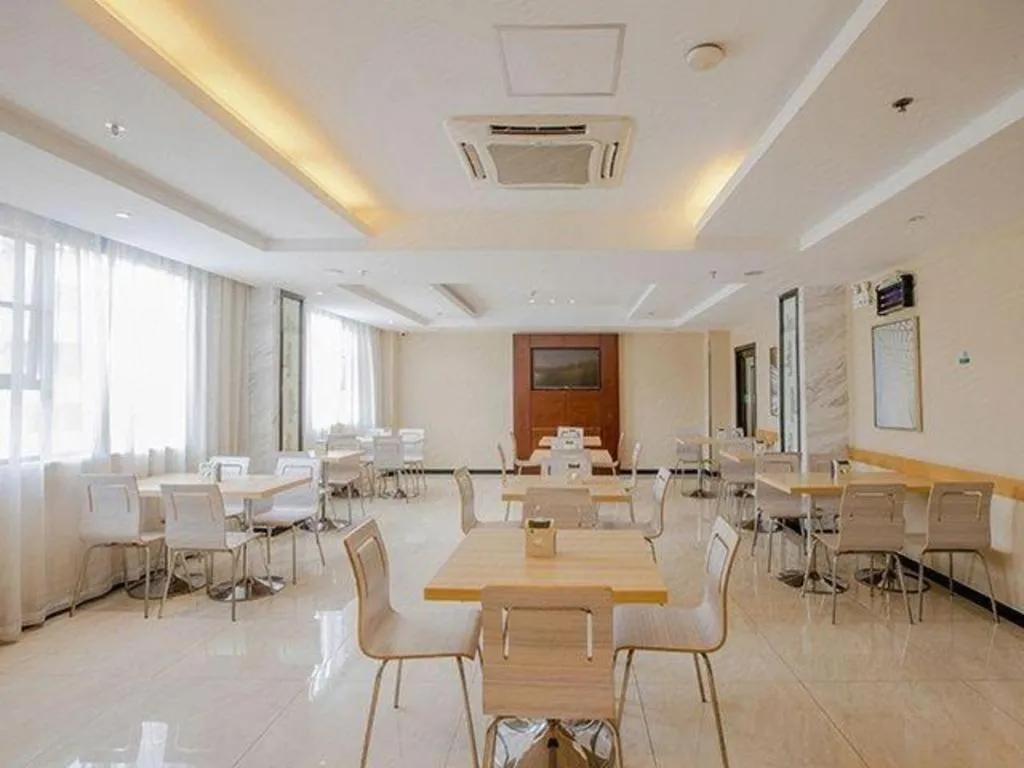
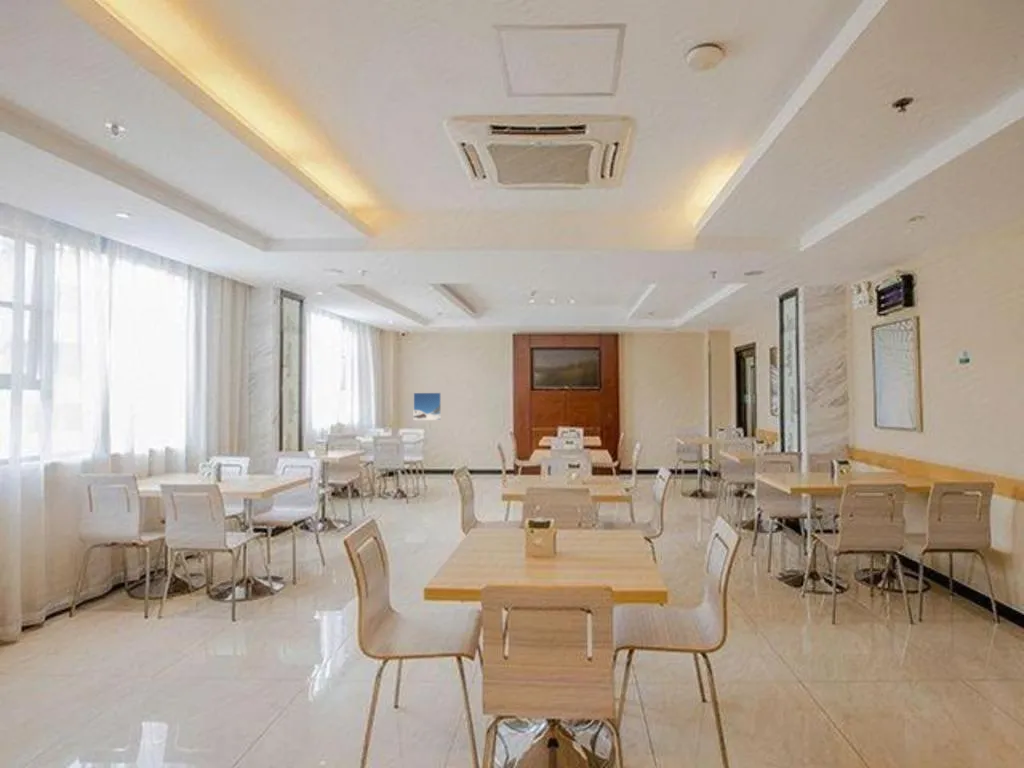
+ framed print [413,392,442,421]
